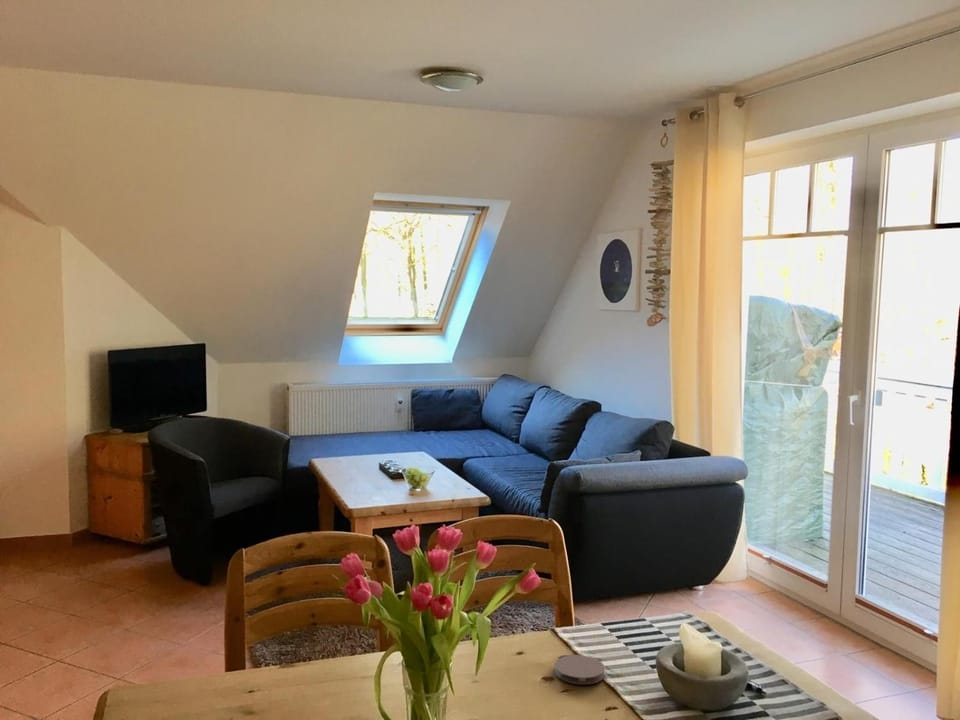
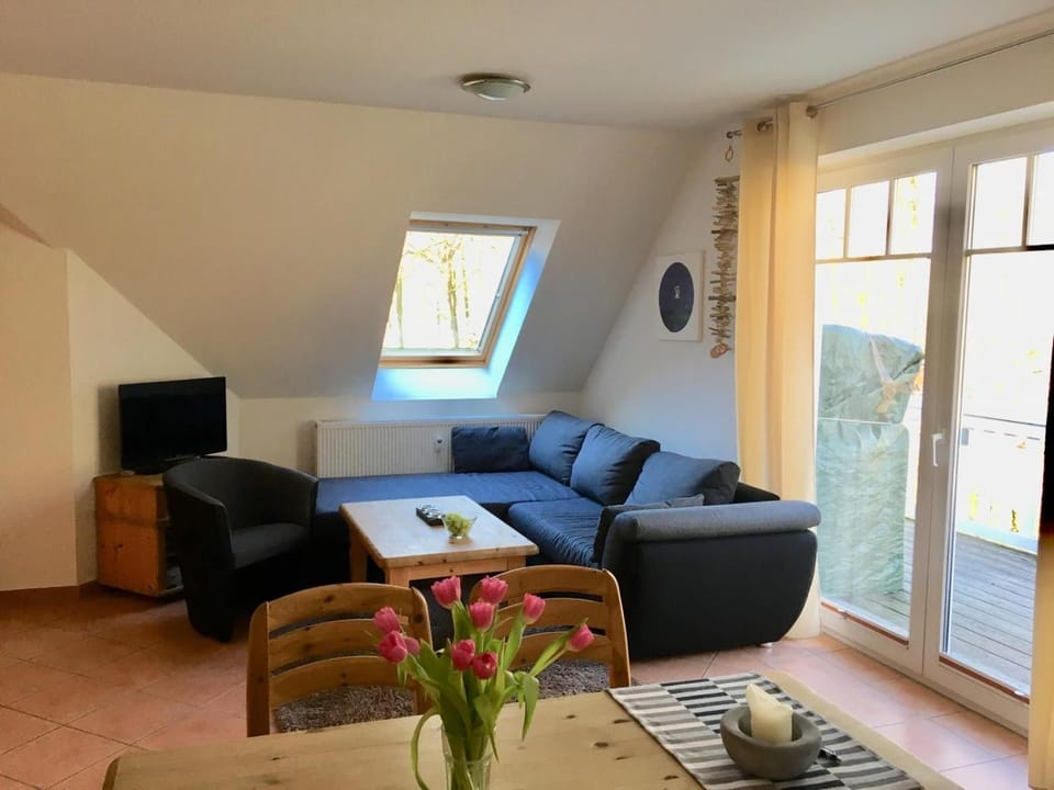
- coaster [554,654,606,686]
